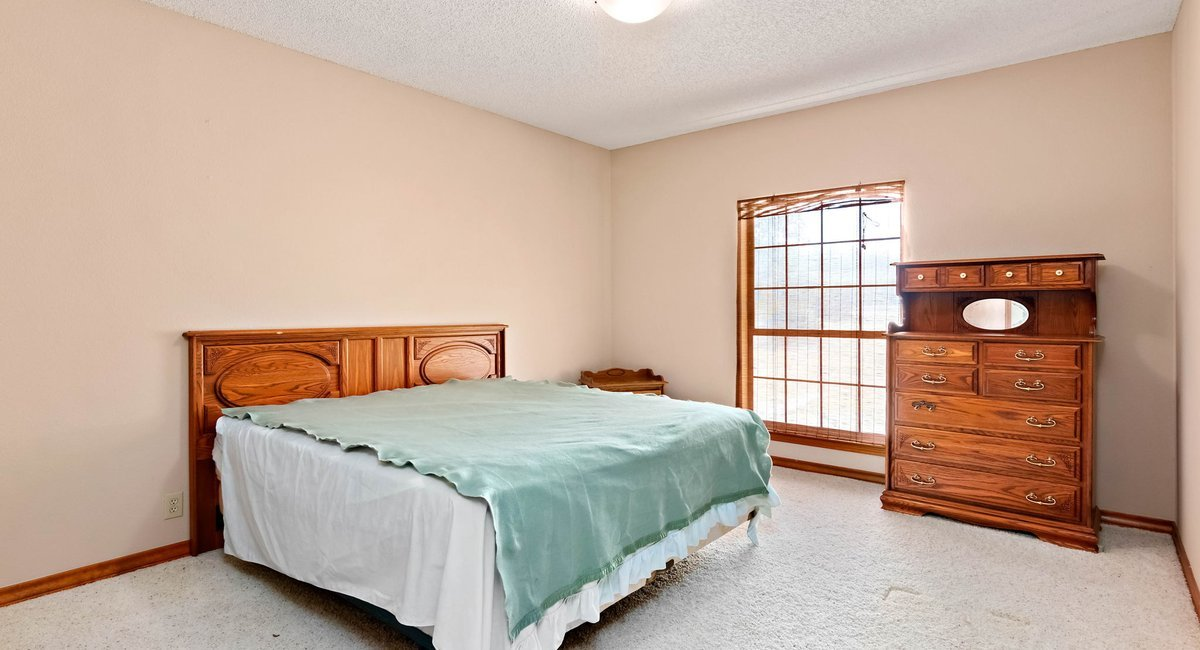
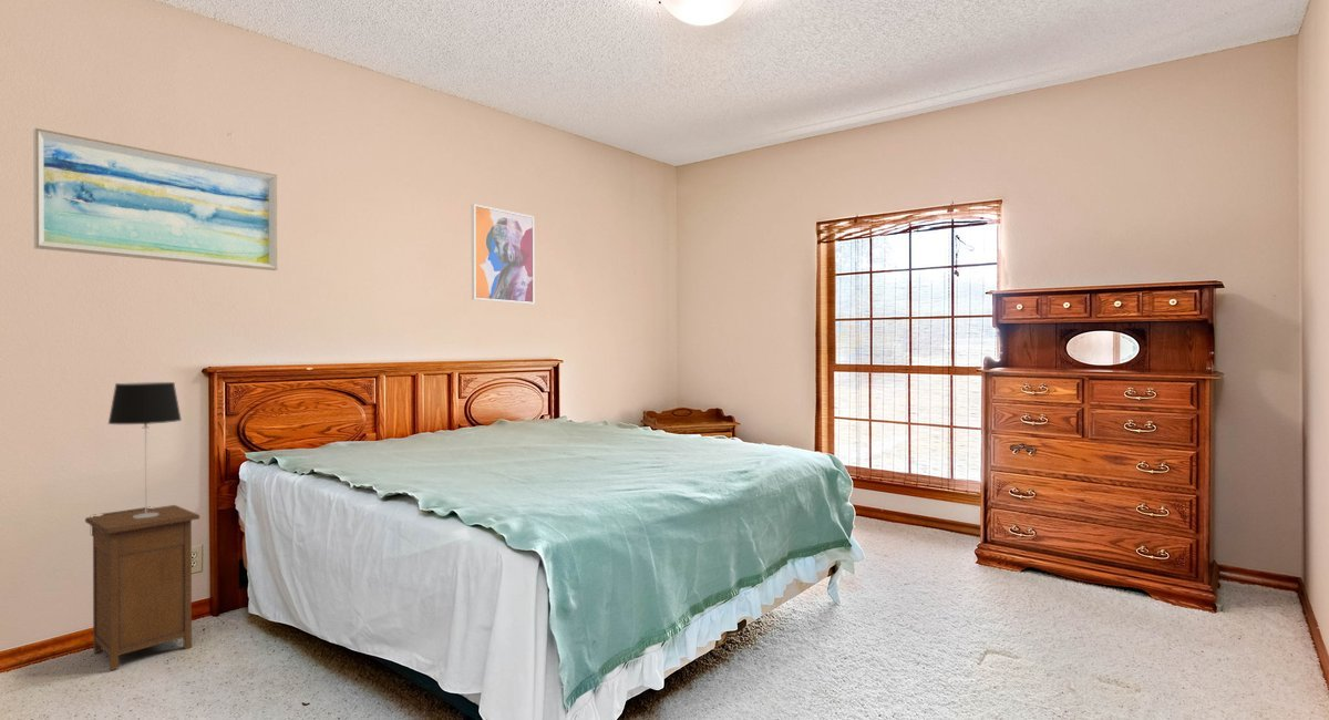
+ wall art [471,203,535,305]
+ wall art [32,127,279,271]
+ nightstand [84,504,200,671]
+ table lamp [107,381,183,518]
